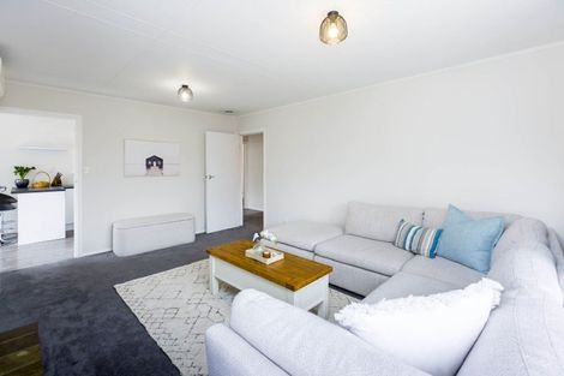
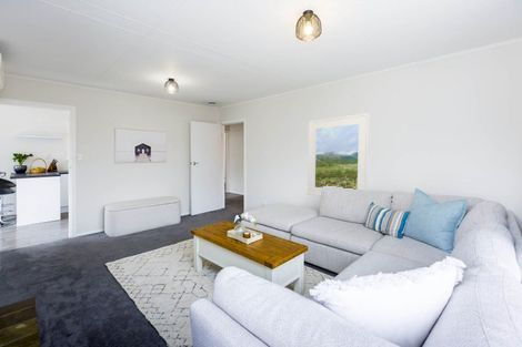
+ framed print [307,112,370,197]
